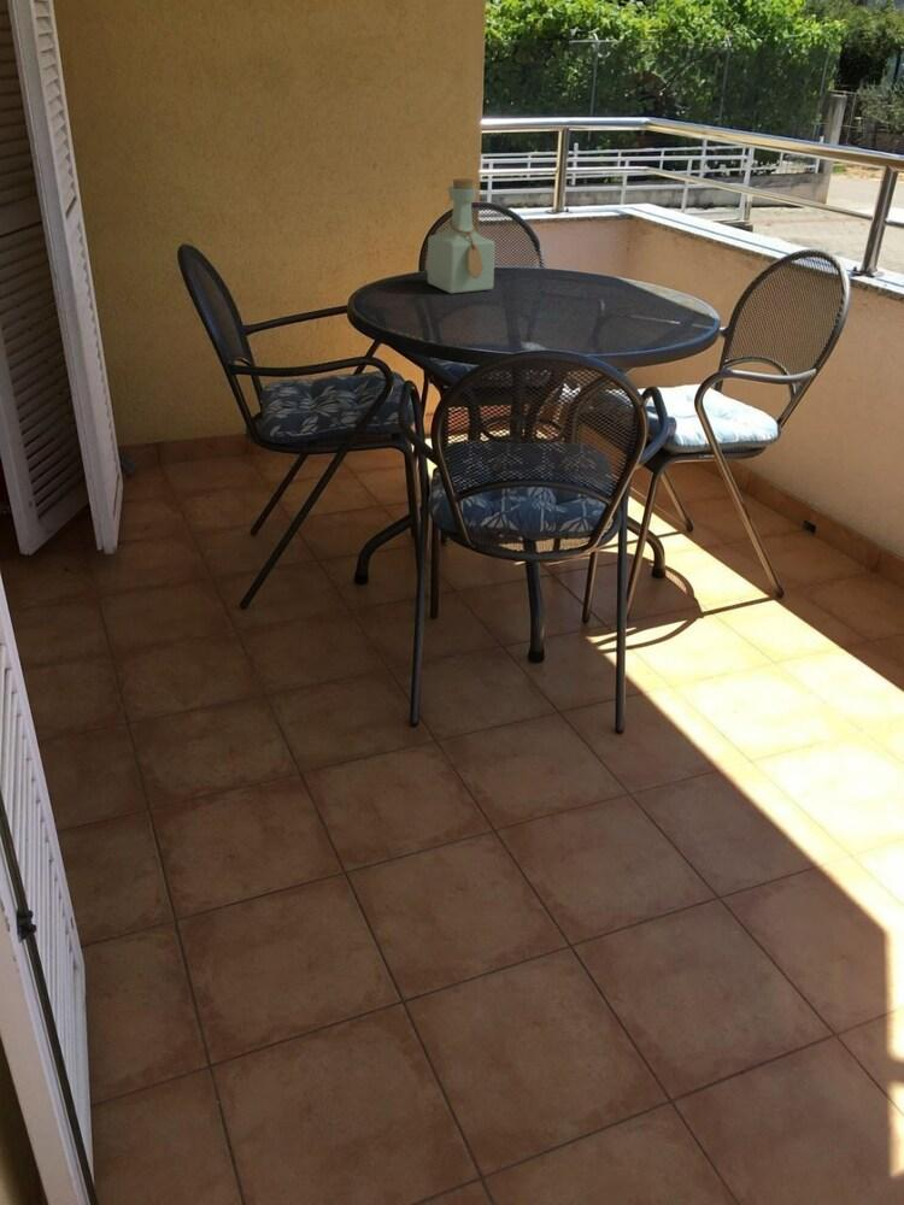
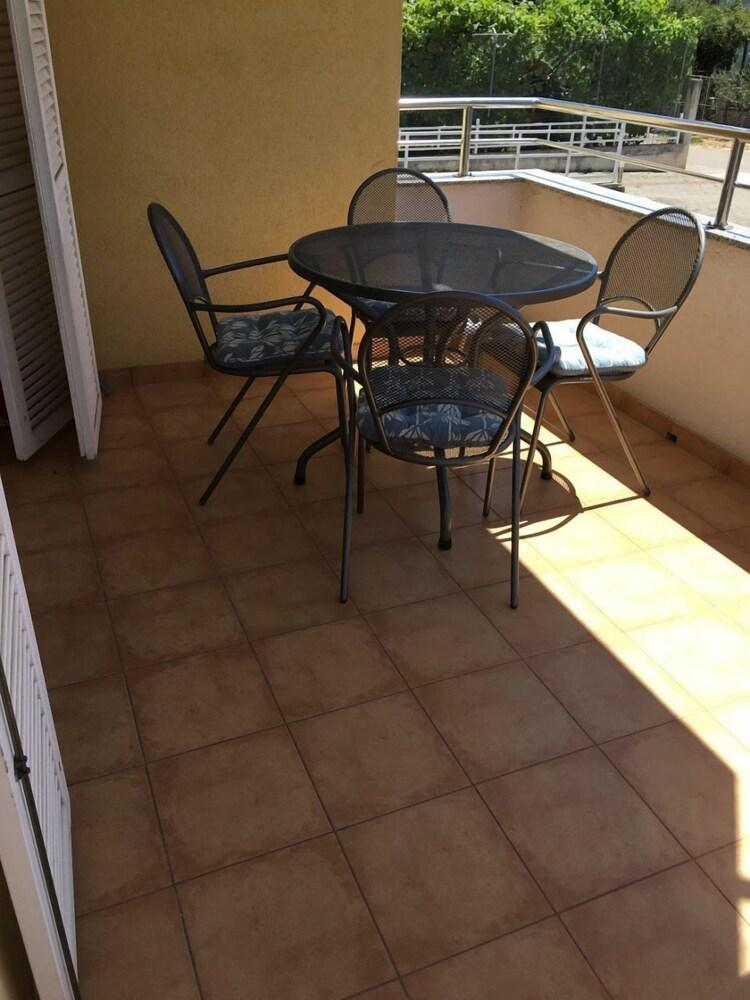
- bottle [427,177,497,295]
